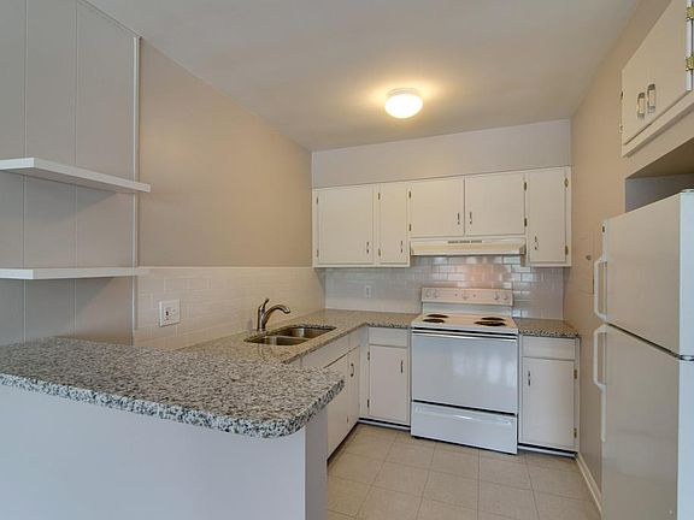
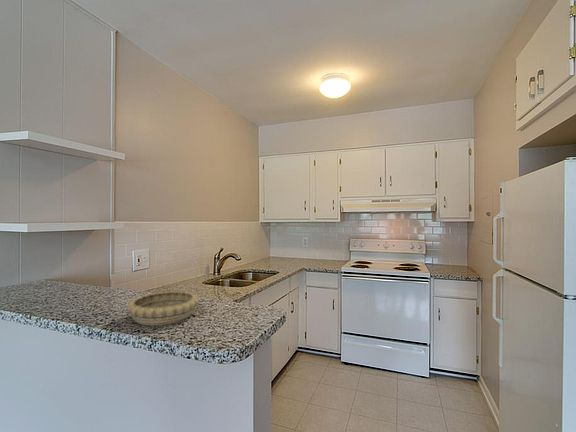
+ decorative bowl [126,291,200,326]
